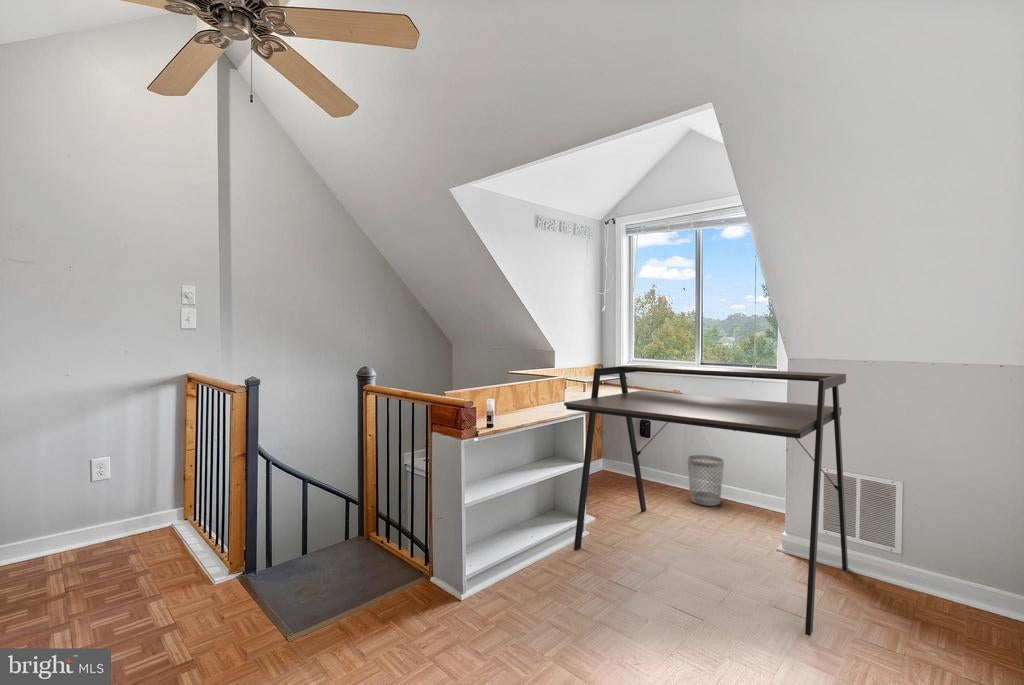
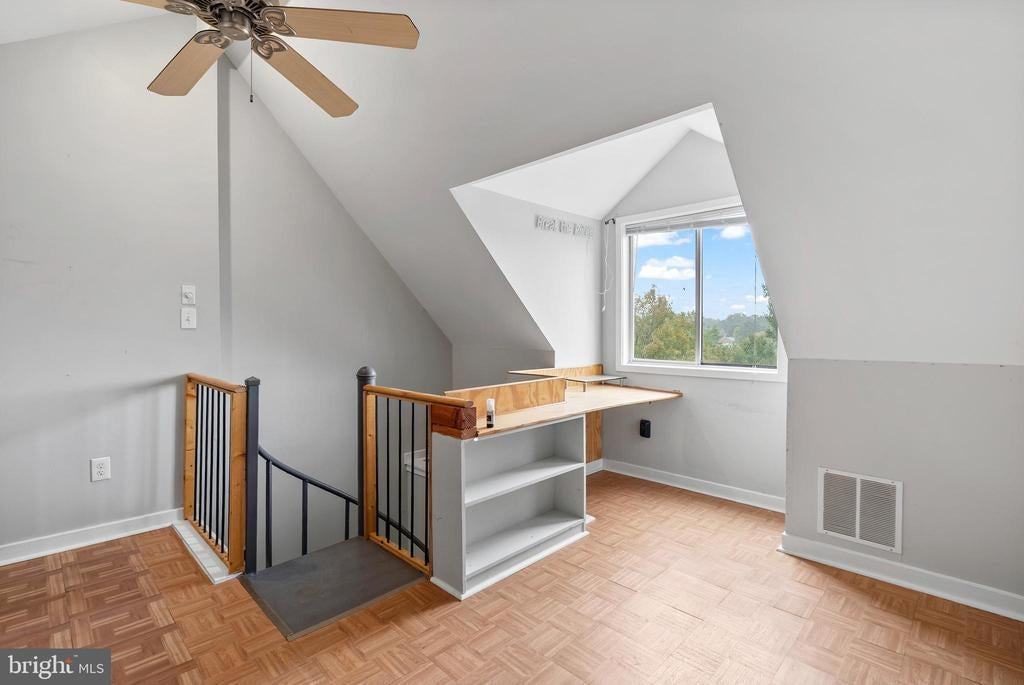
- desk [563,364,849,637]
- wastebasket [686,454,725,507]
